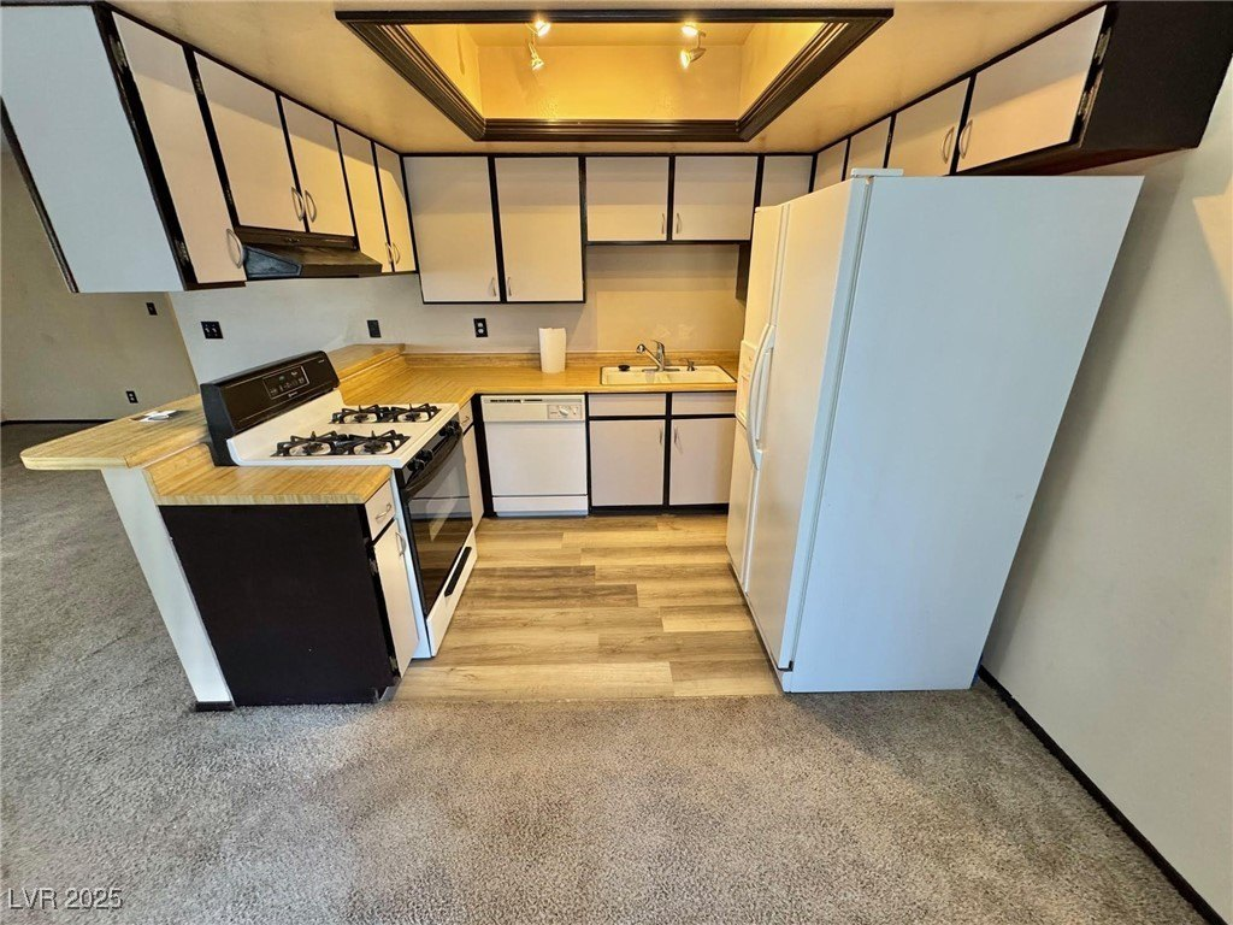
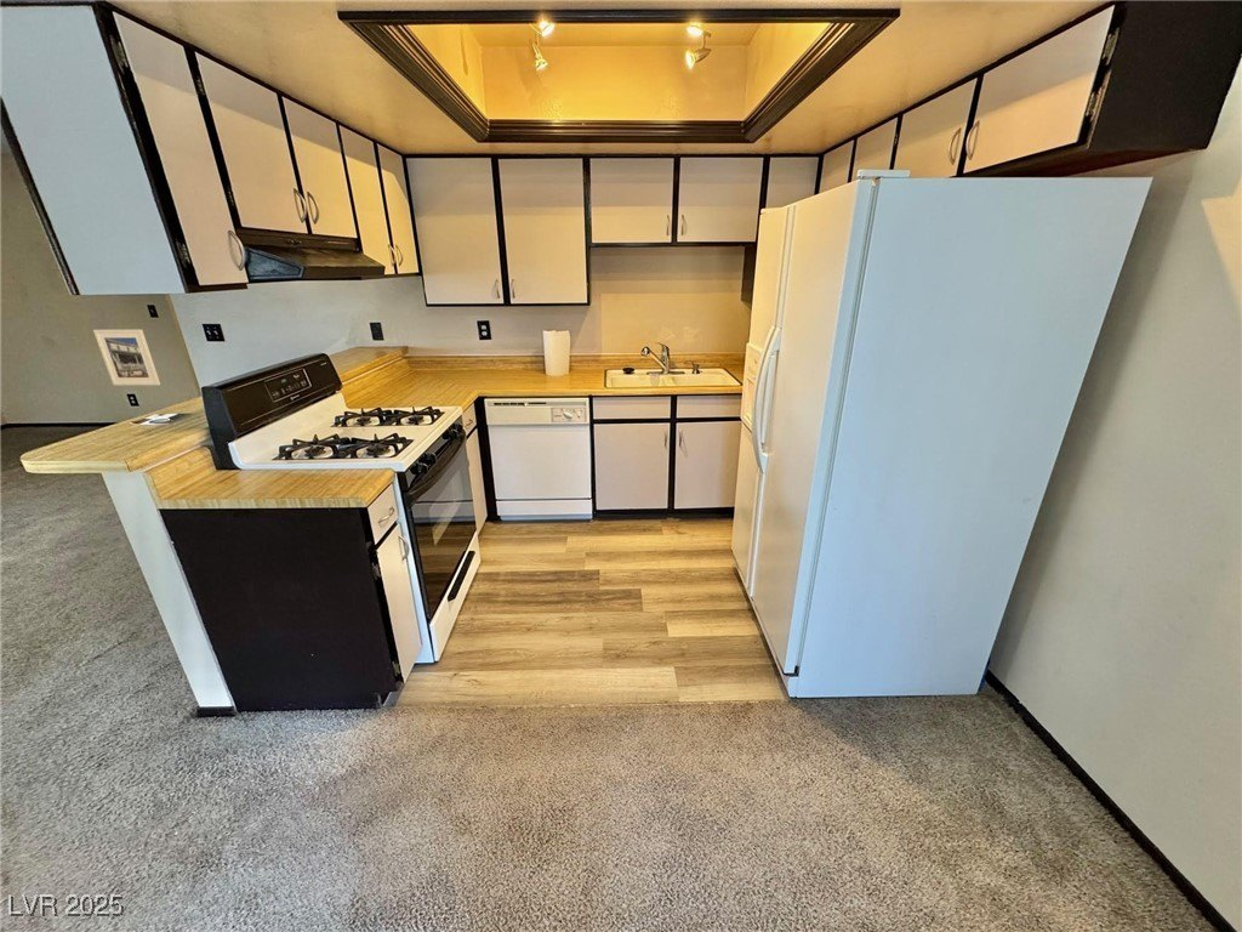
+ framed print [92,329,161,386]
